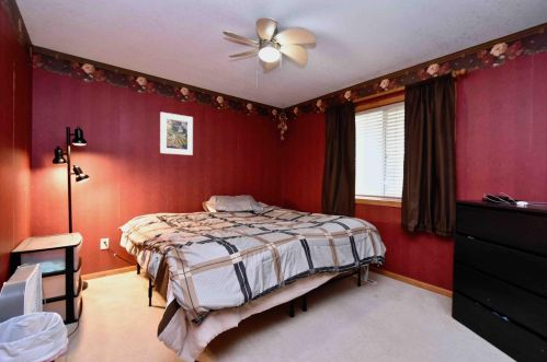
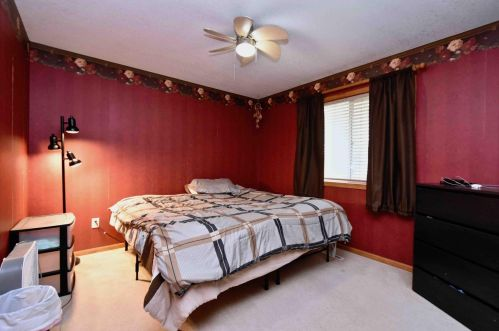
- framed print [159,112,194,156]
